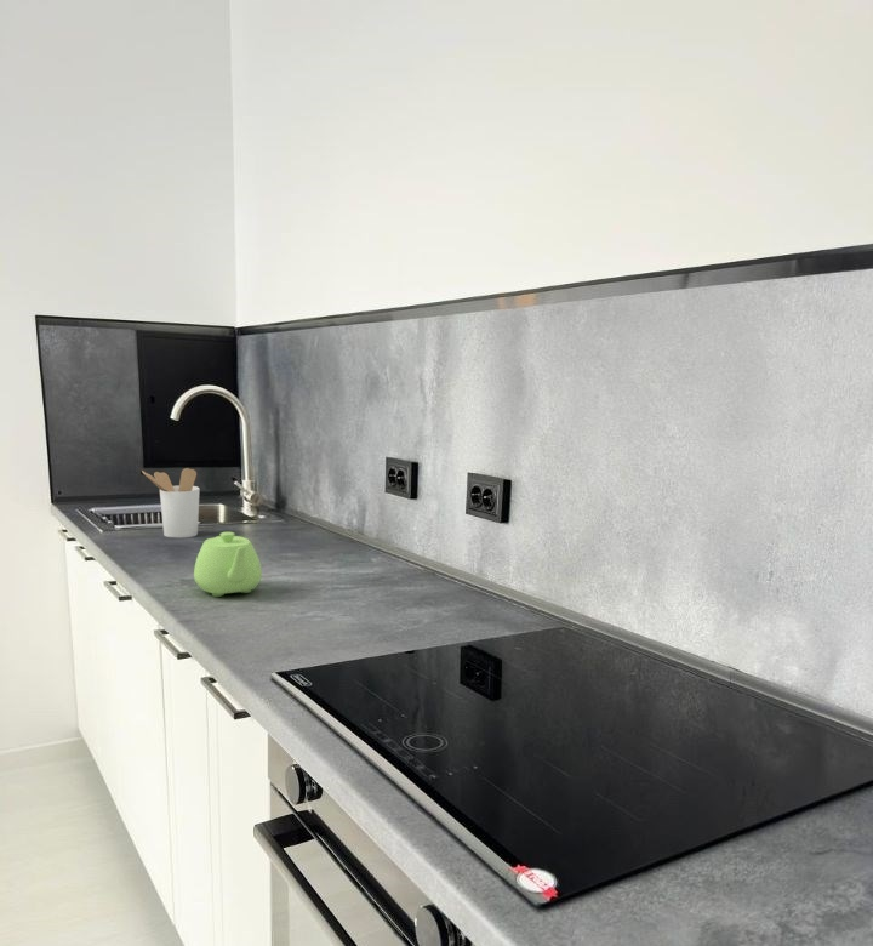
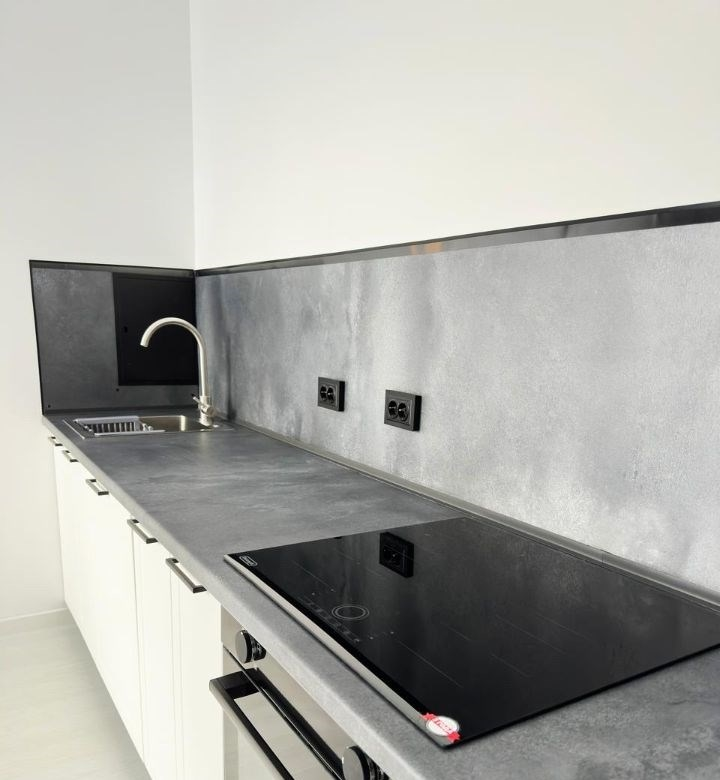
- utensil holder [141,467,201,538]
- teapot [193,531,263,598]
